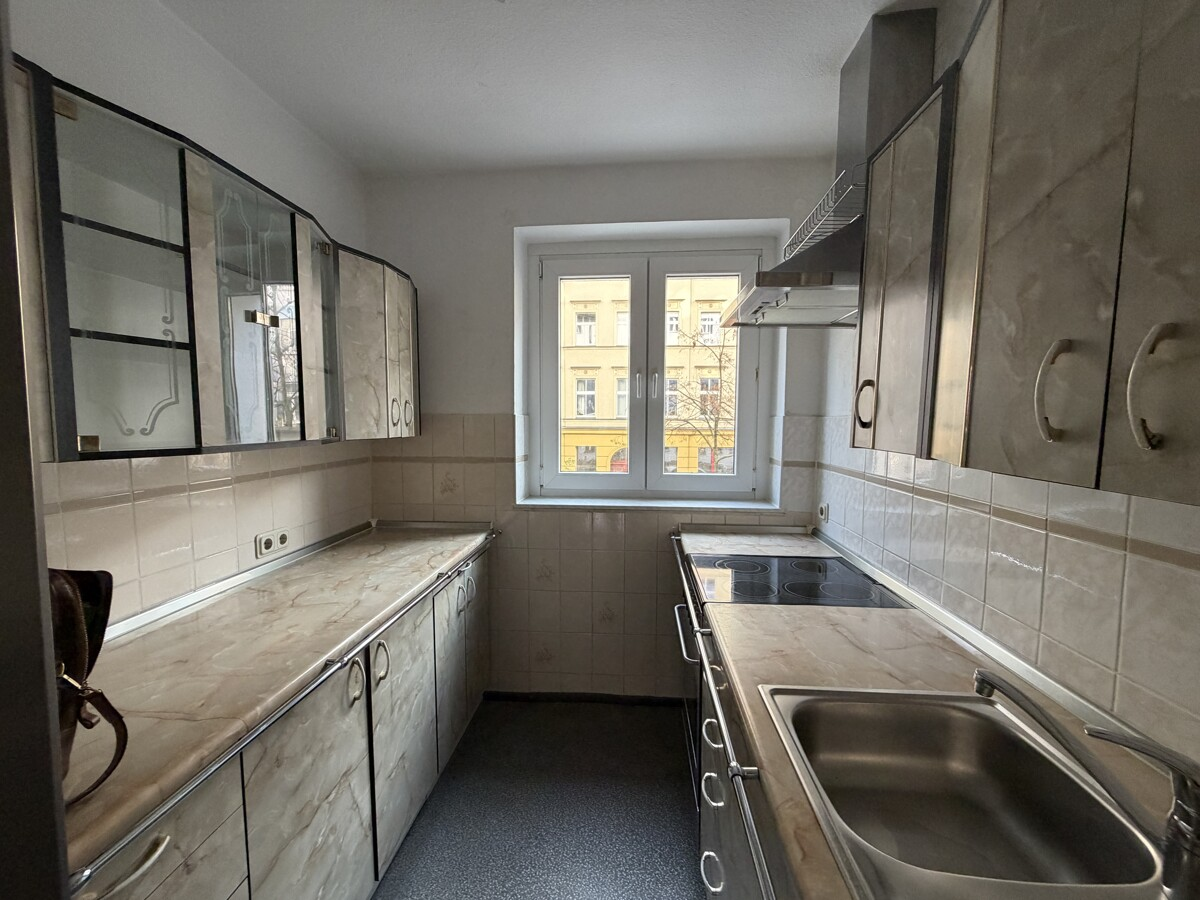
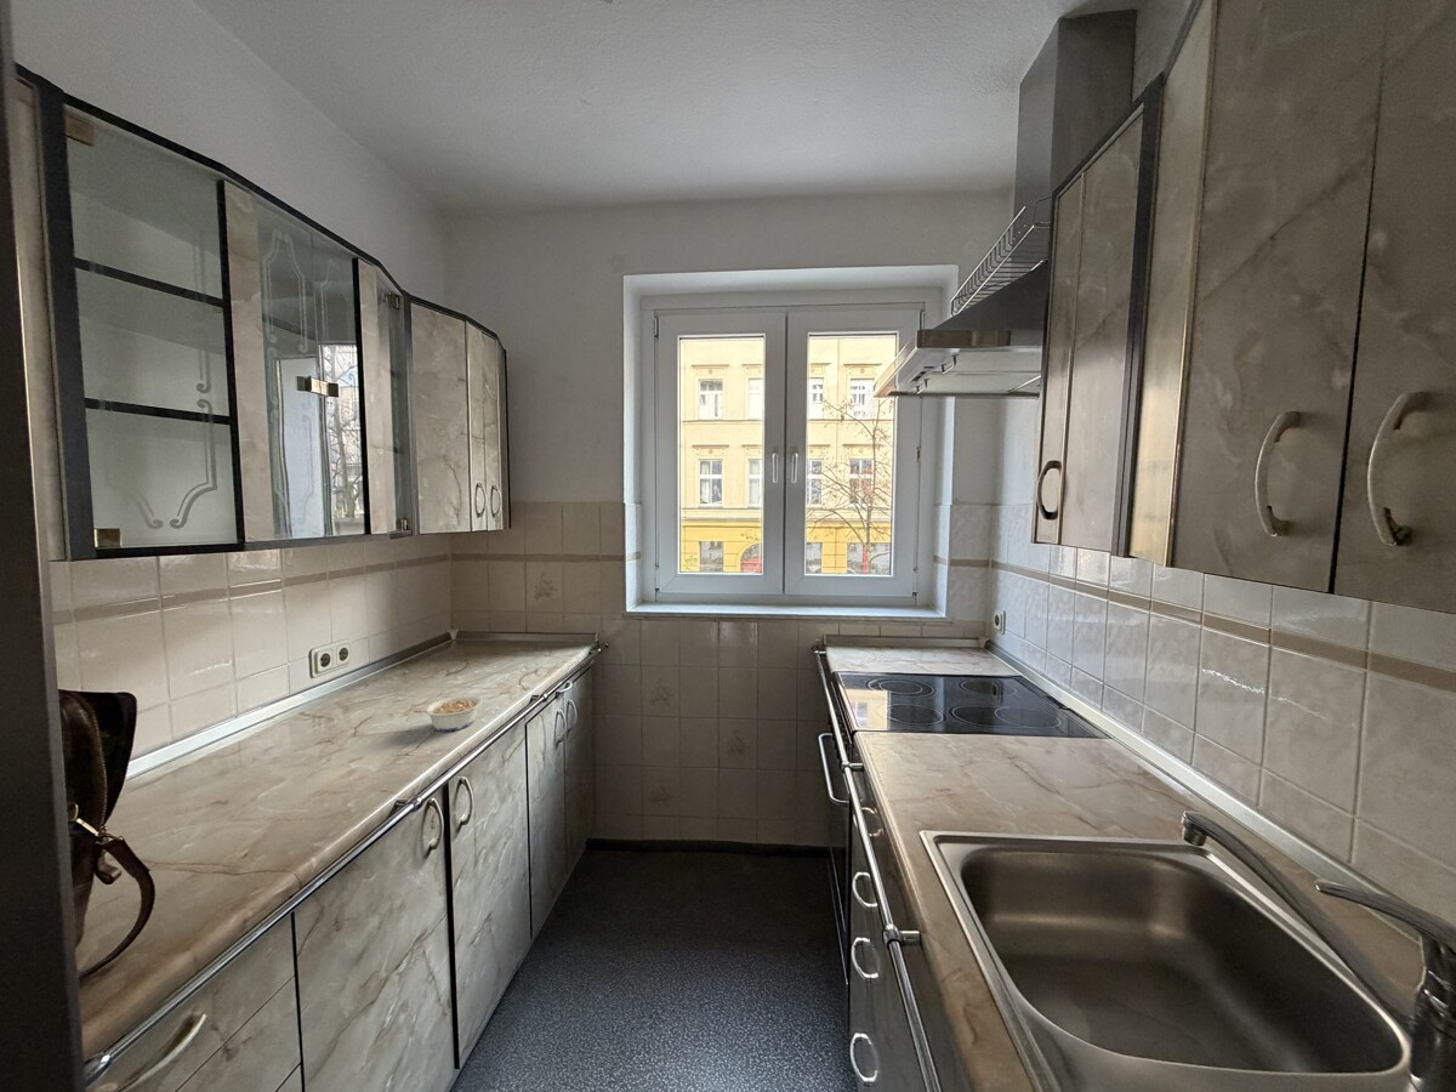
+ legume [413,694,483,732]
